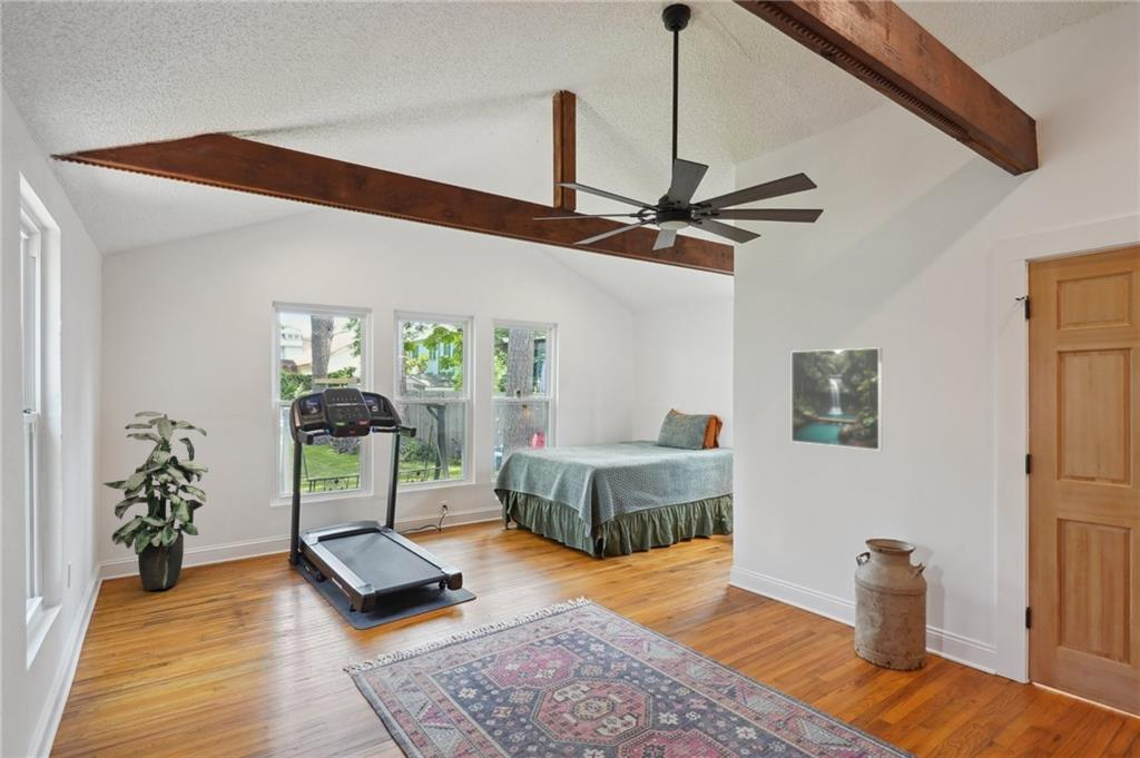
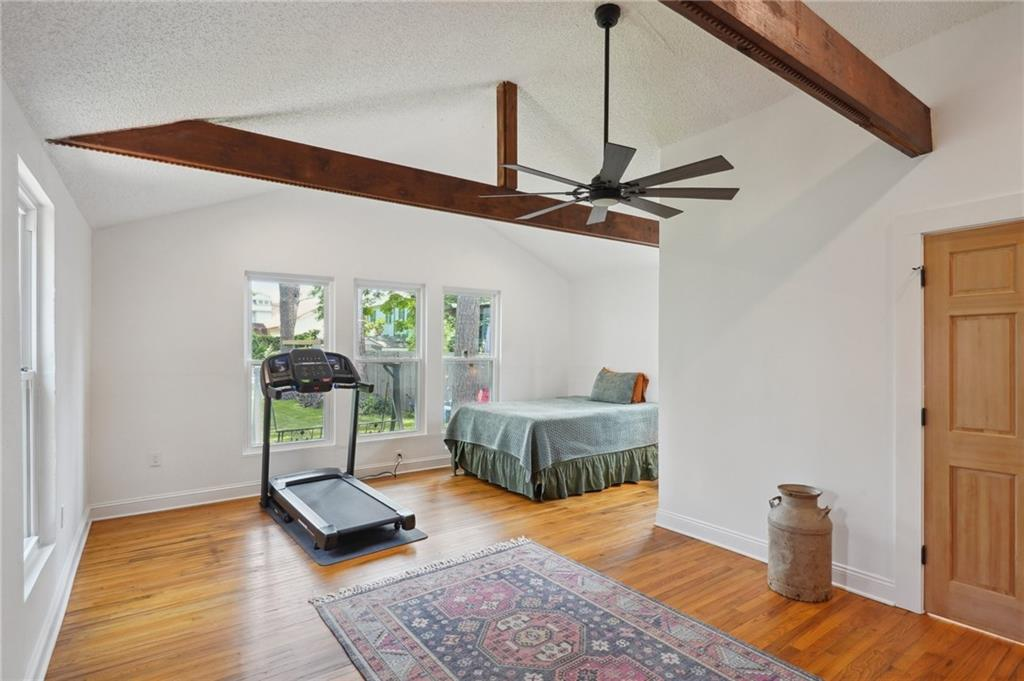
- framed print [790,346,883,452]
- indoor plant [102,411,209,591]
